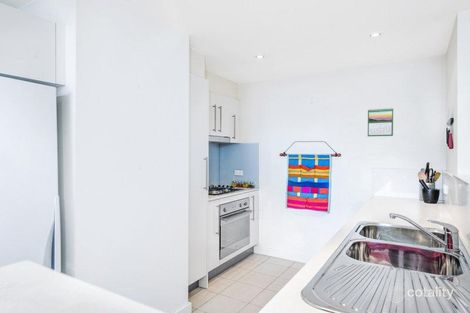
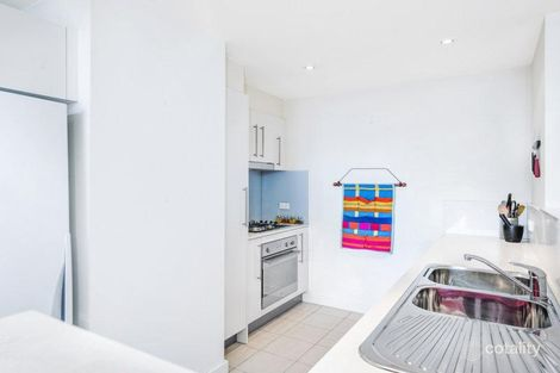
- calendar [367,107,394,137]
